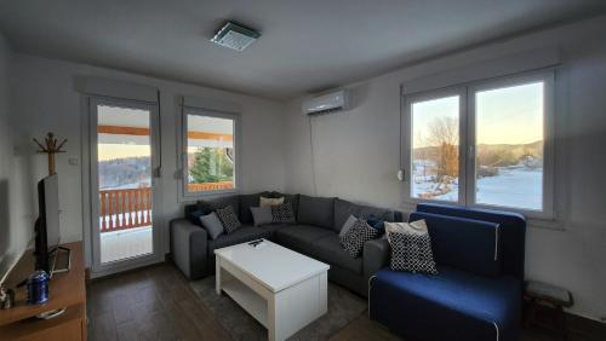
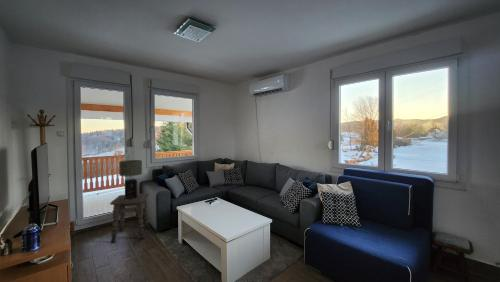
+ table lamp [118,159,143,199]
+ side table [109,192,150,244]
